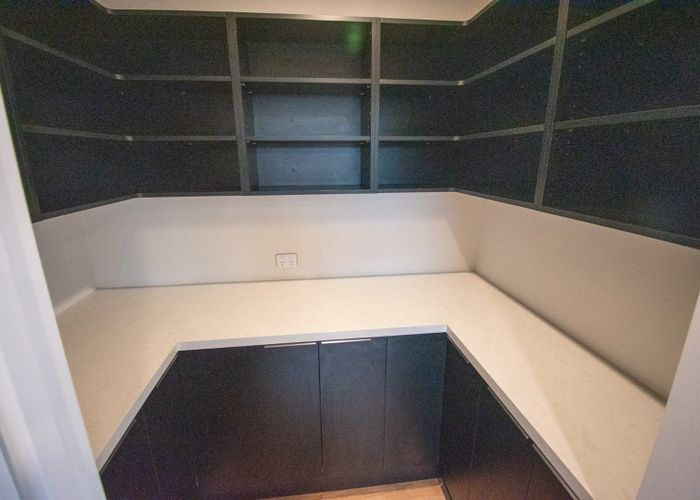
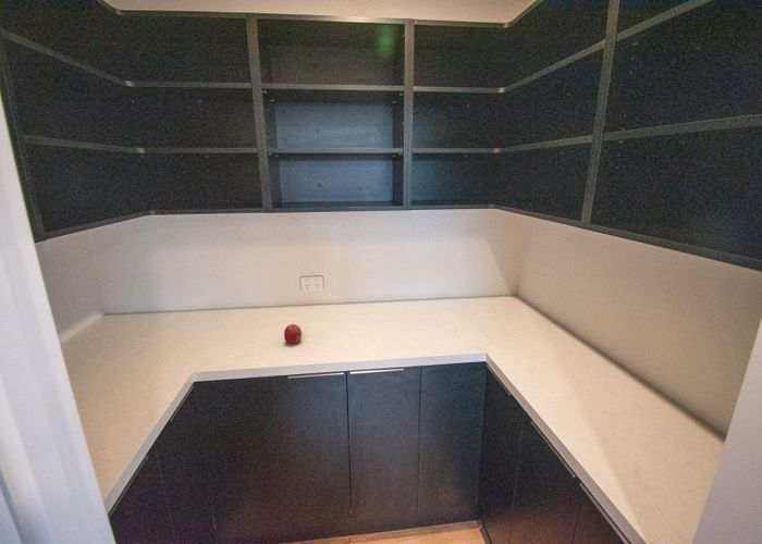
+ fruit [283,323,303,345]
